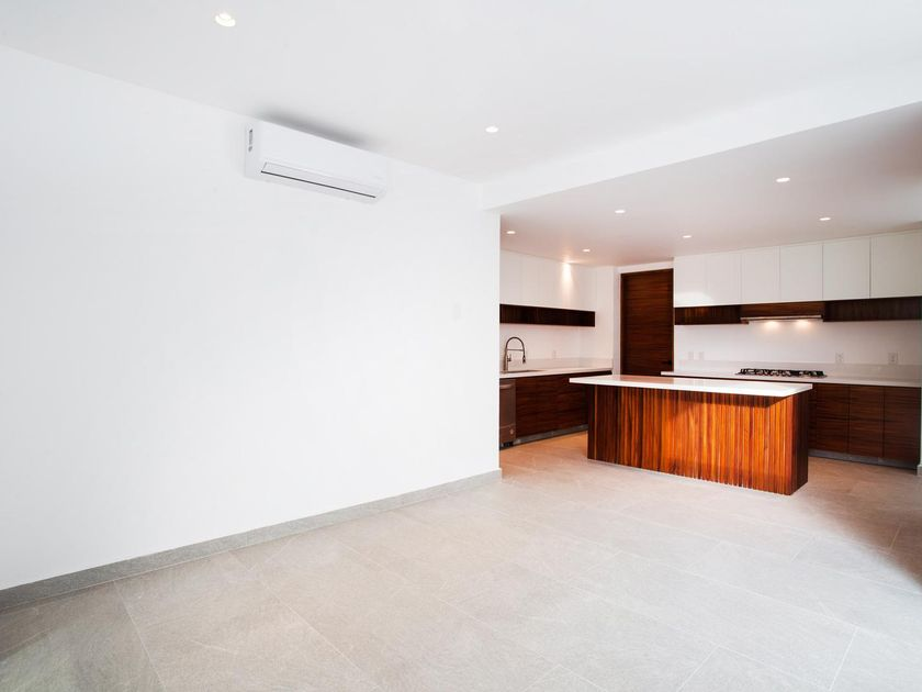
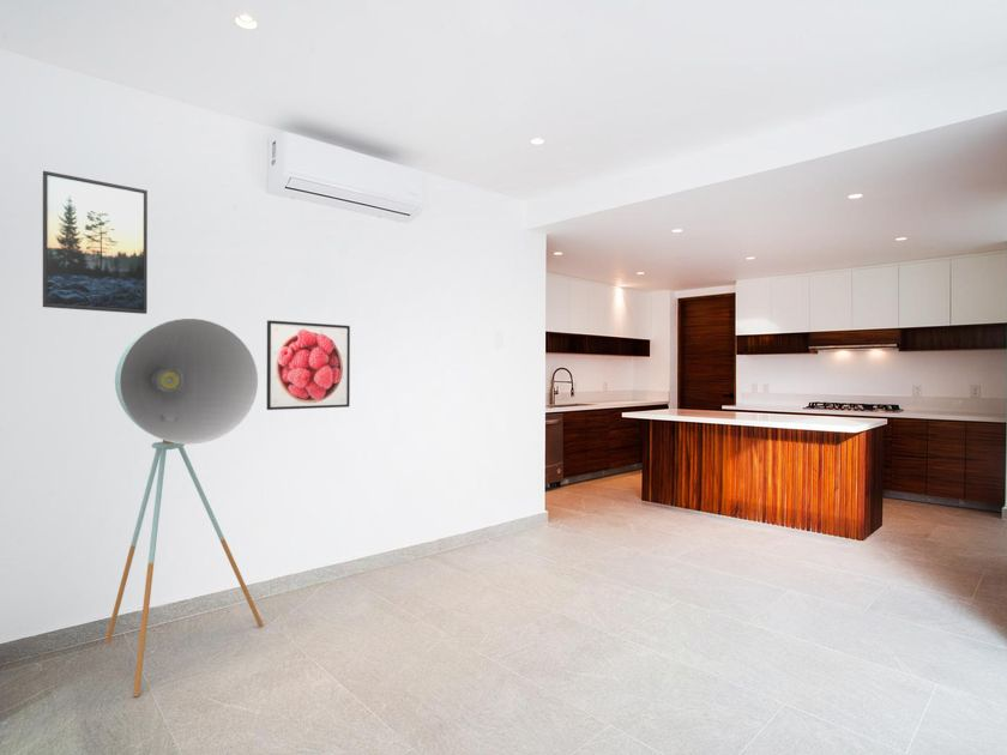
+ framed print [42,170,149,315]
+ floor lamp [104,318,265,697]
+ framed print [266,319,351,411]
